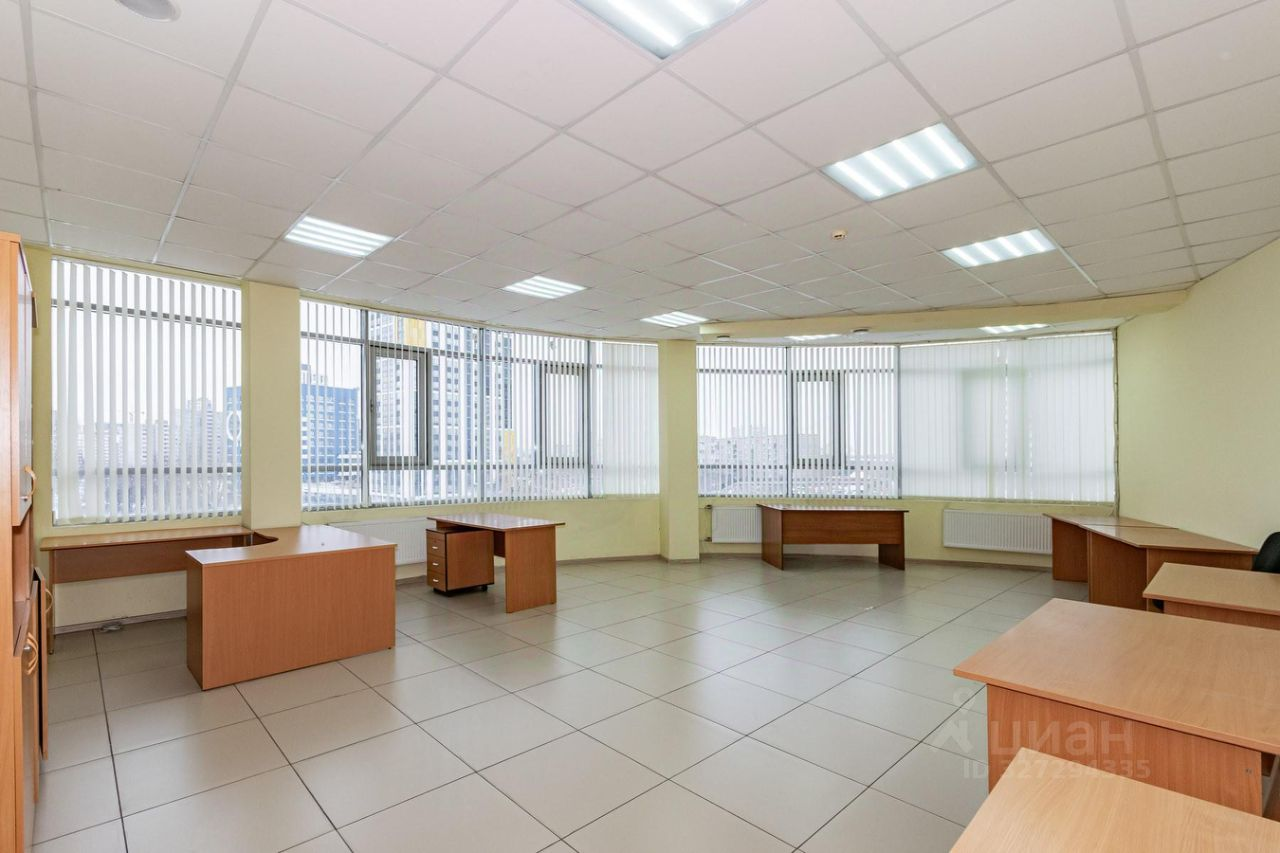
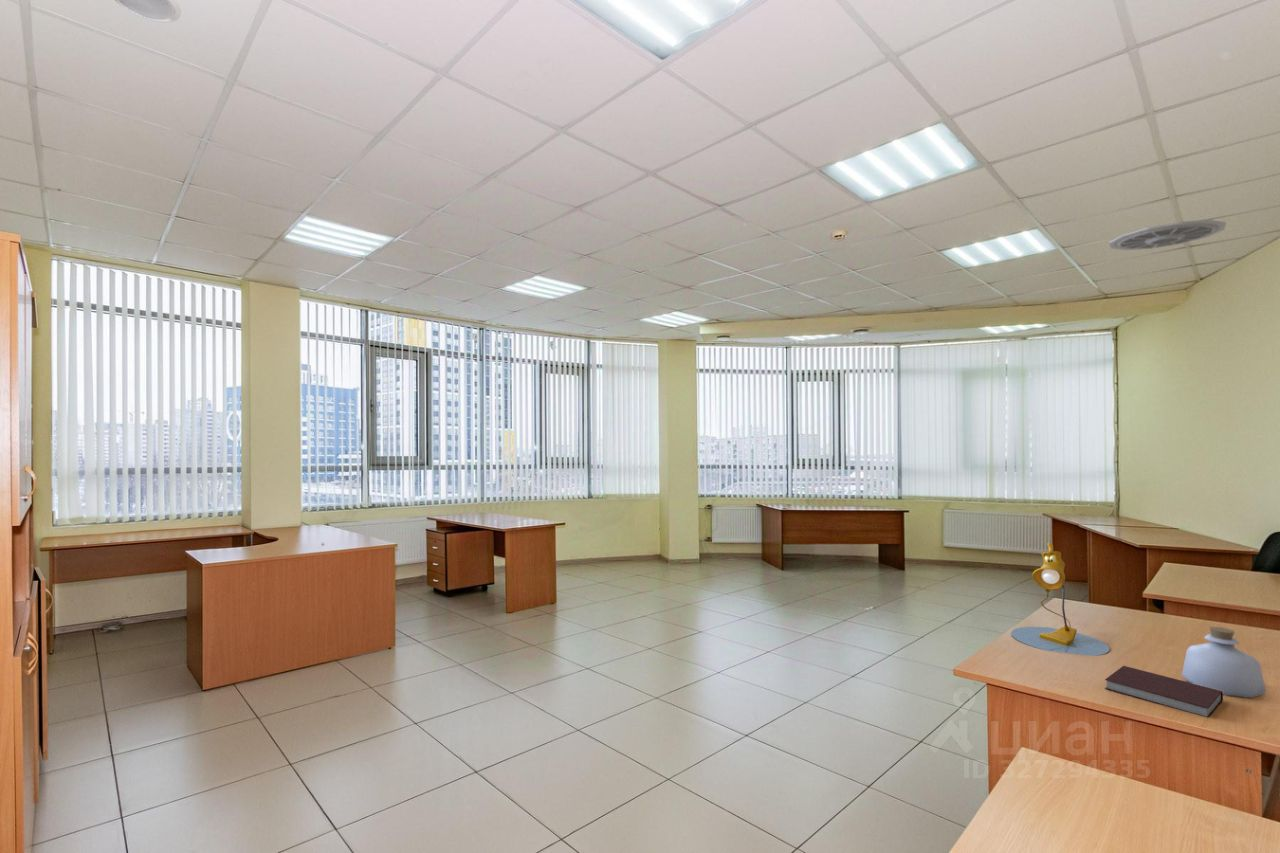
+ desk lamp [1010,542,1110,657]
+ ceiling vent [1108,219,1227,251]
+ bottle [1181,625,1267,699]
+ notebook [1104,665,1224,719]
